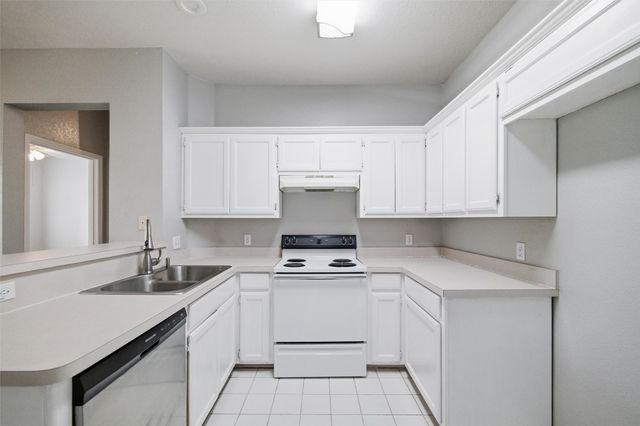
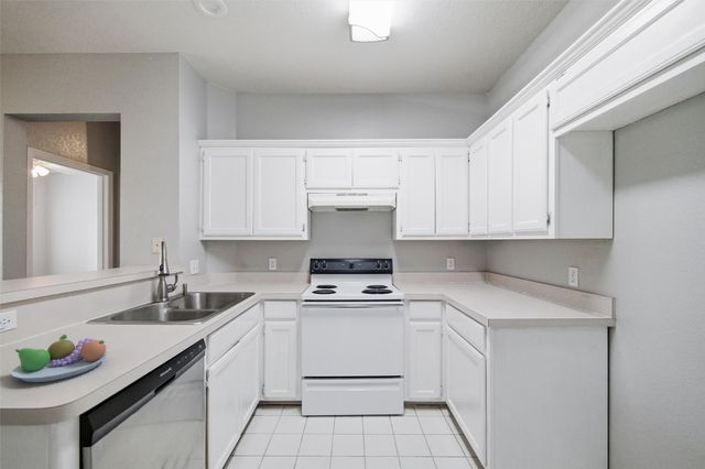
+ fruit bowl [10,334,109,383]
